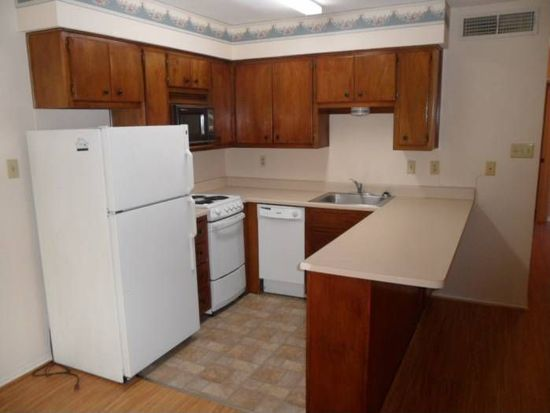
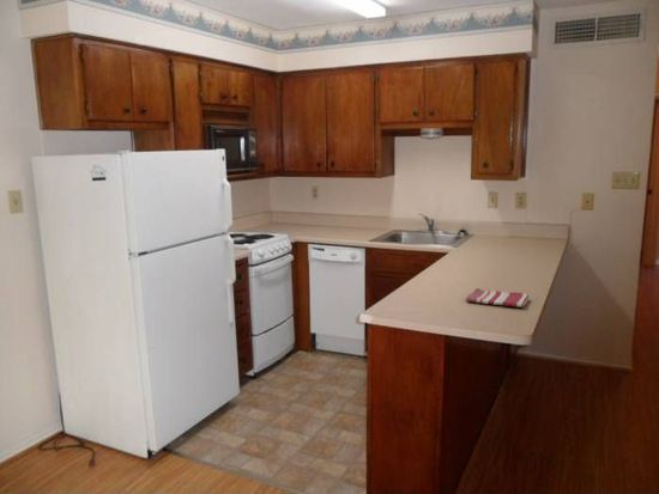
+ dish towel [465,287,531,309]
